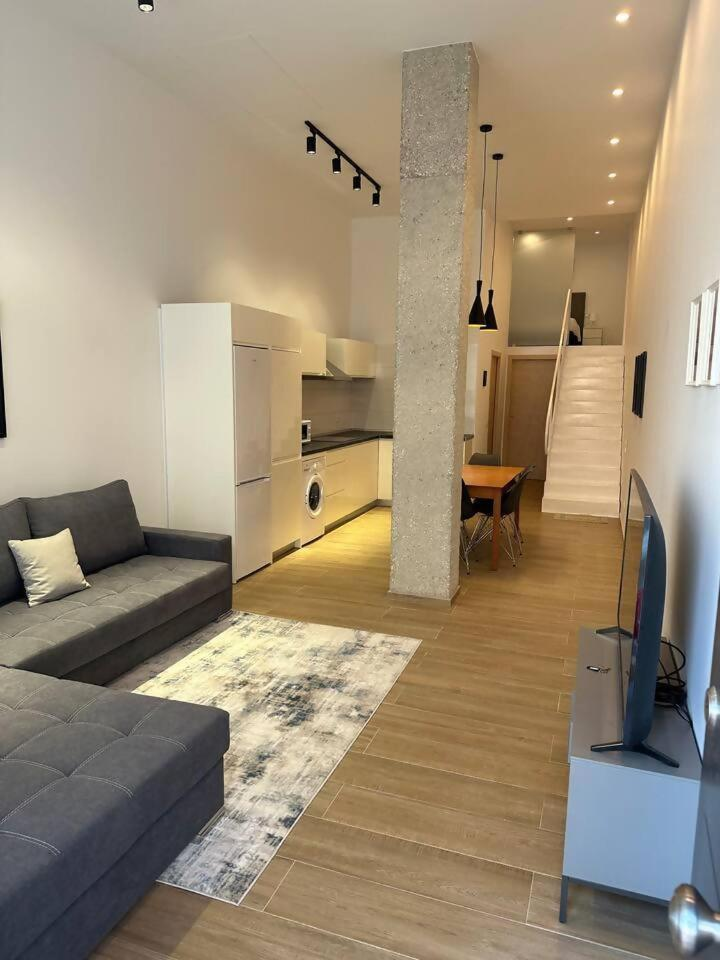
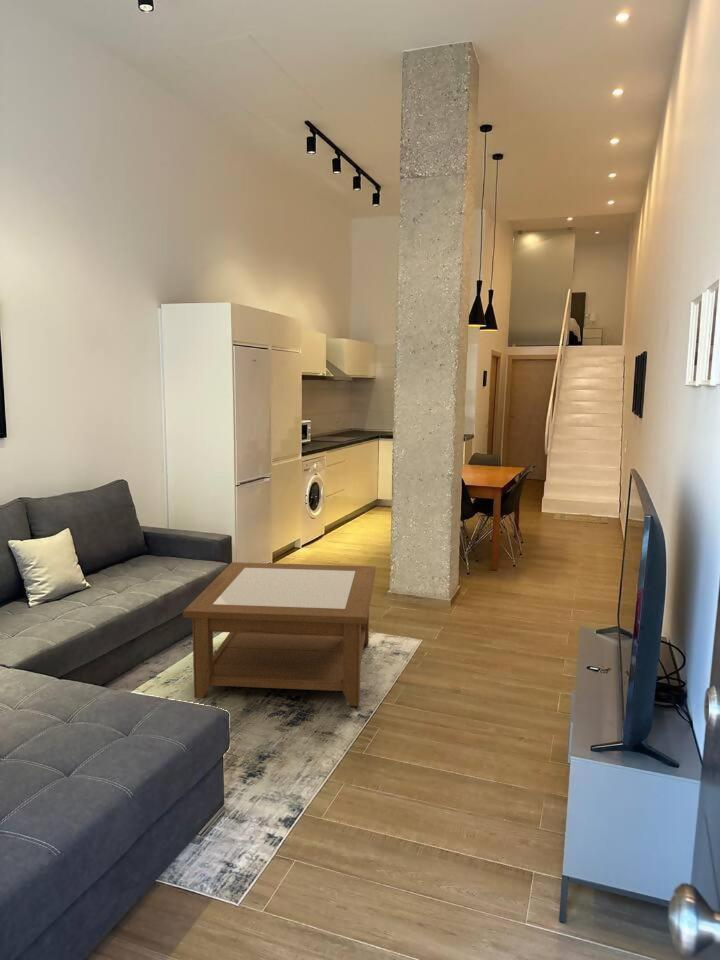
+ coffee table [182,561,377,707]
